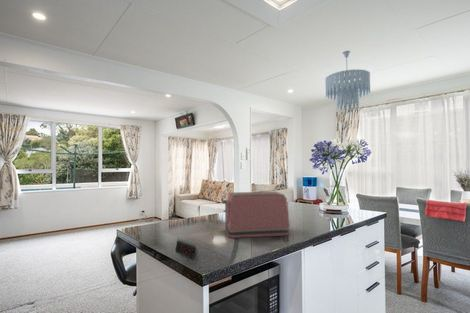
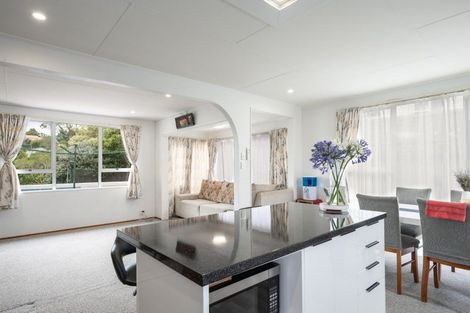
- toaster [221,191,291,239]
- ceiling light fixture [324,50,371,111]
